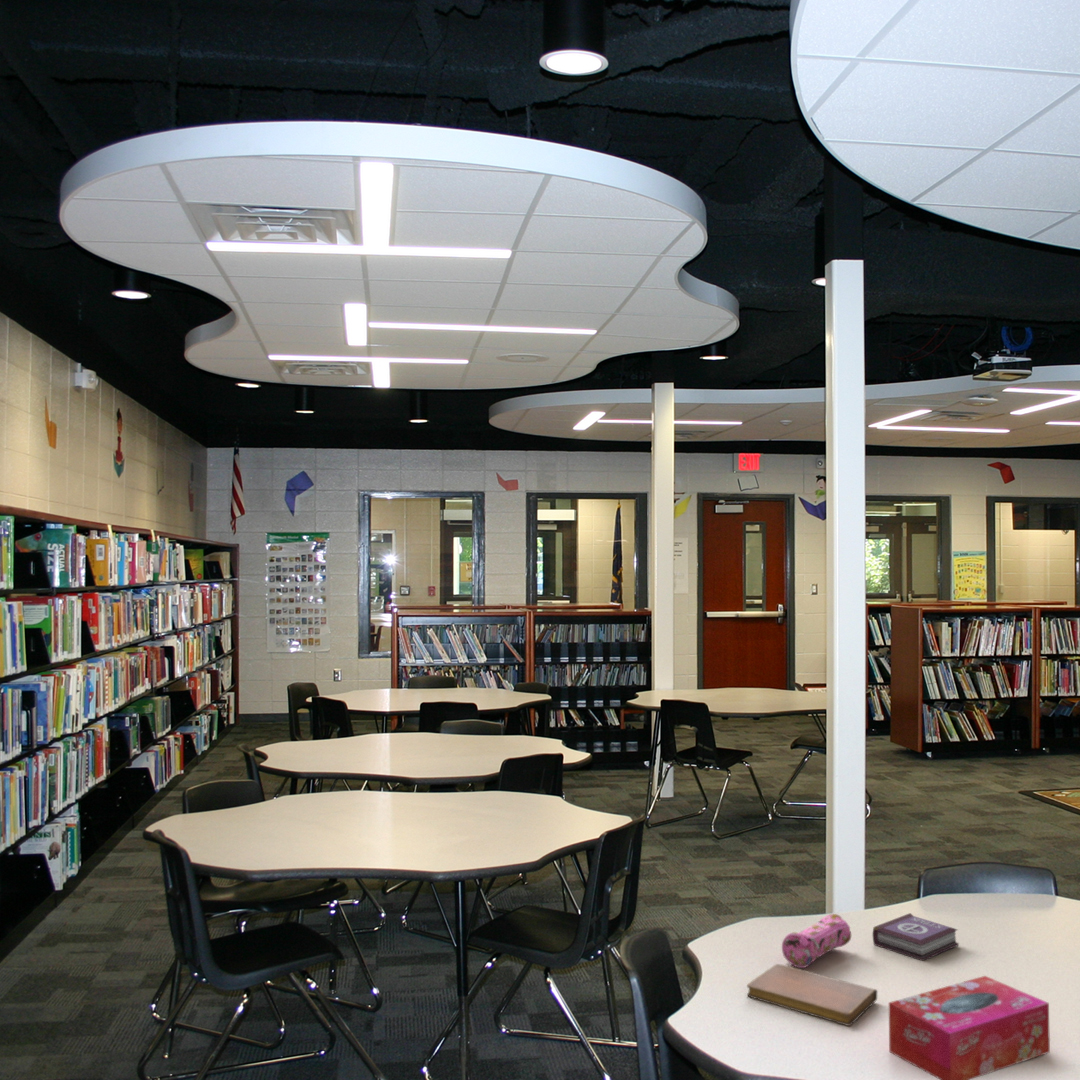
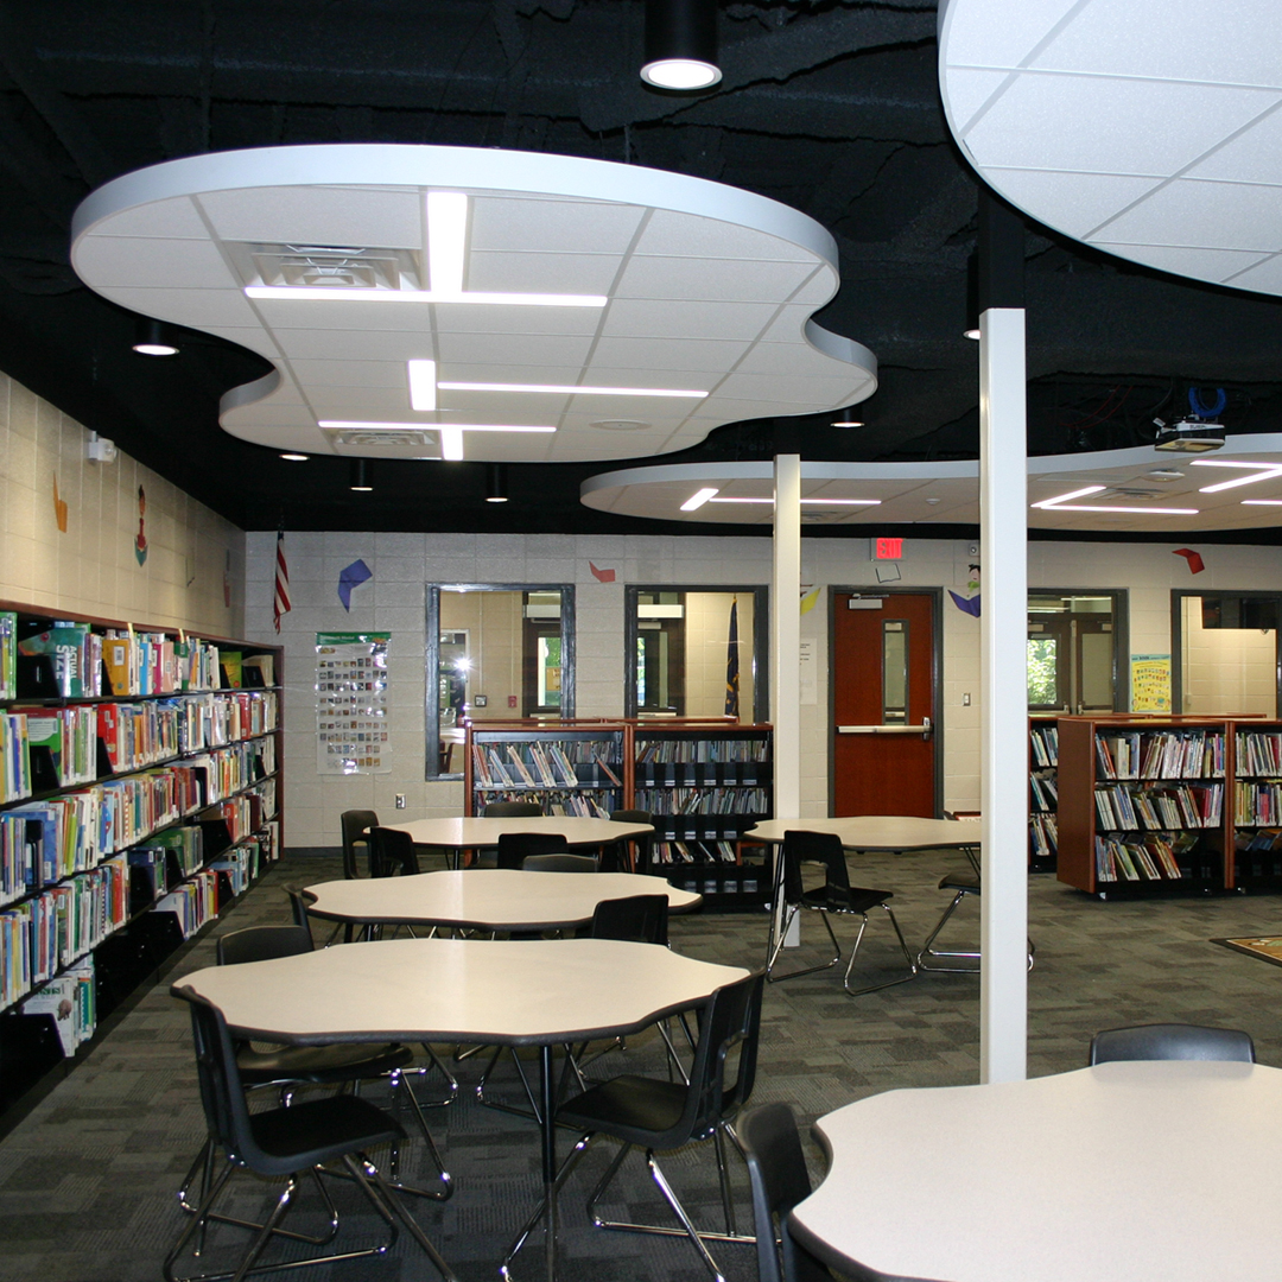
- pencil case [781,913,852,969]
- notebook [746,963,878,1027]
- tissue box [888,975,1051,1080]
- book [872,912,960,962]
